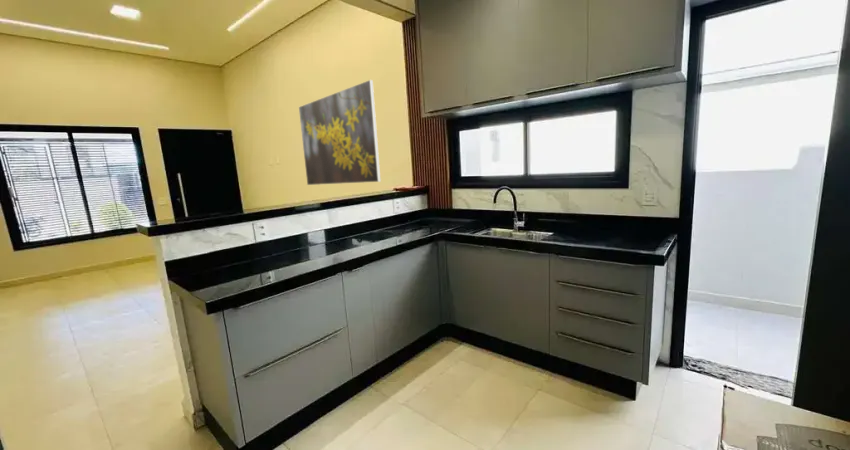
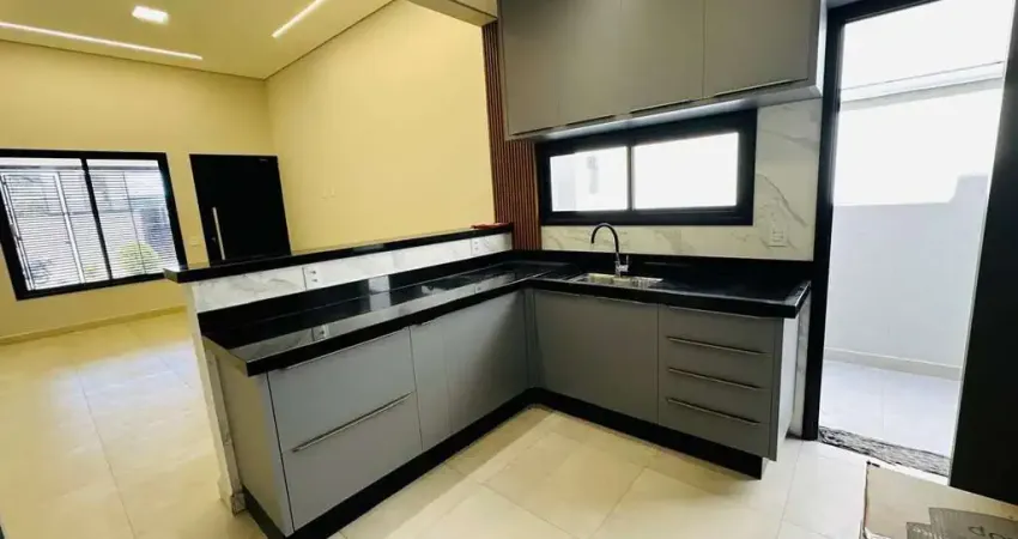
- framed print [298,79,382,186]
